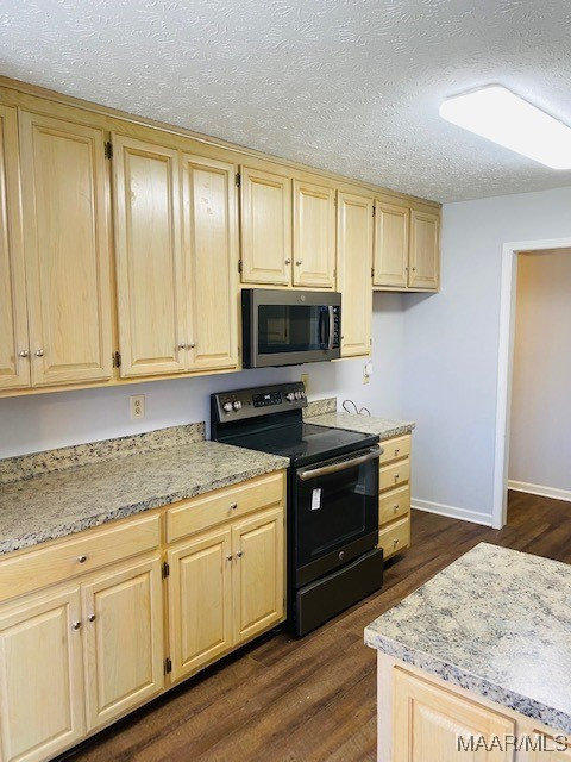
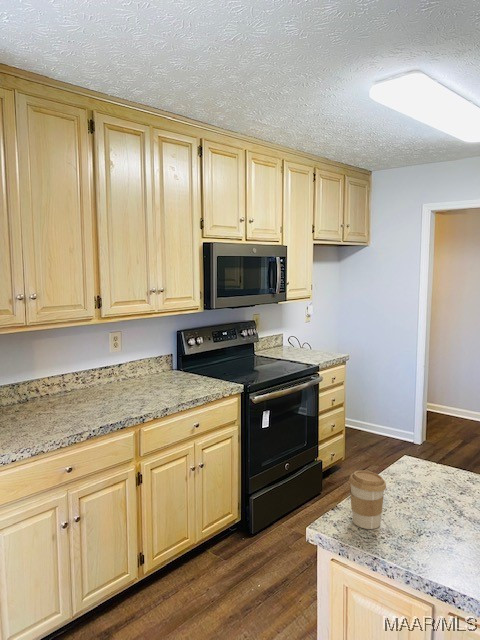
+ coffee cup [348,470,387,530]
